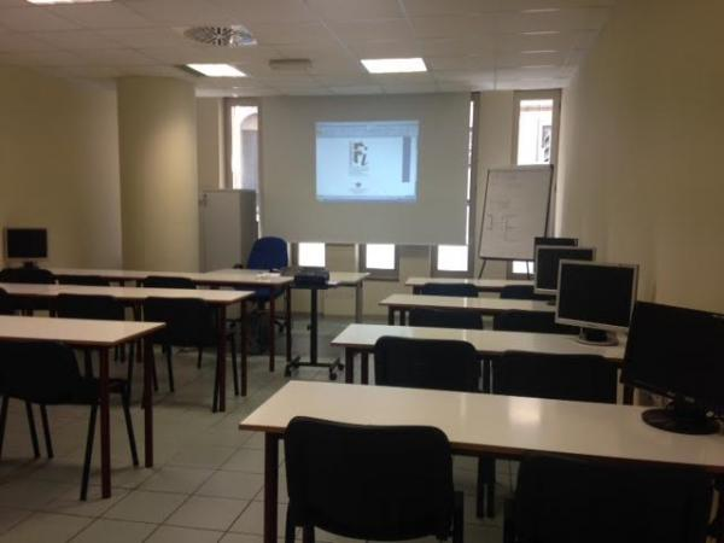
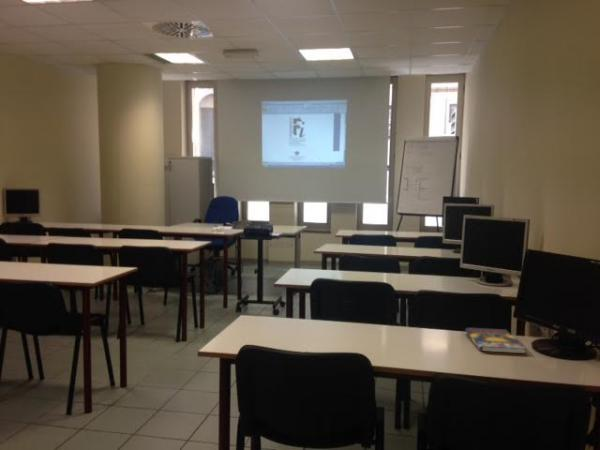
+ book [464,327,527,354]
